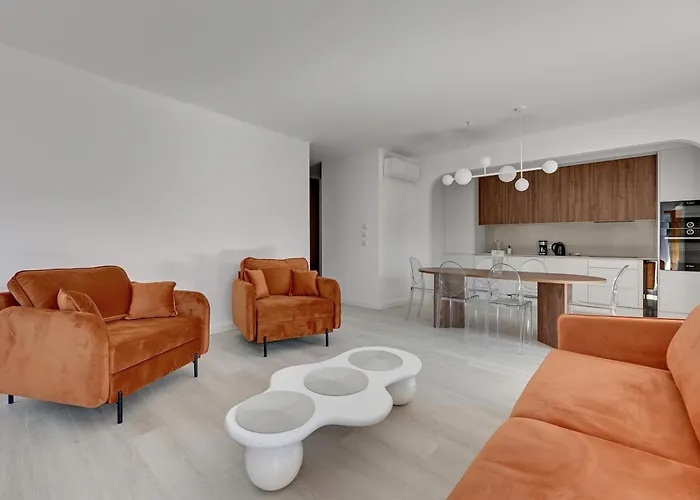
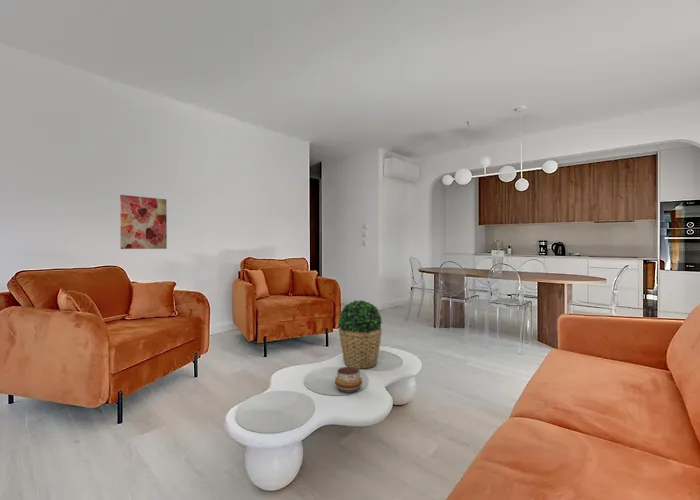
+ potted plant [337,299,383,369]
+ decorative bowl [334,366,363,394]
+ wall art [119,194,168,250]
